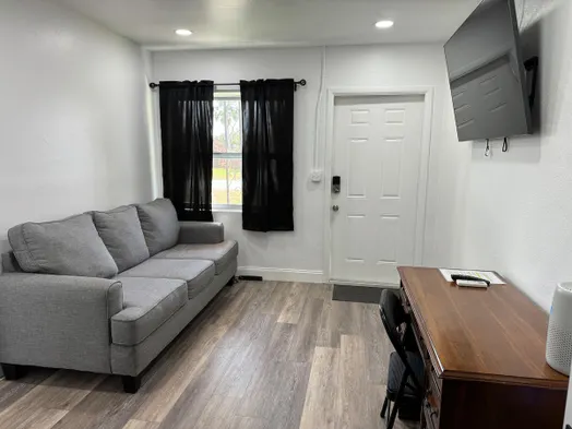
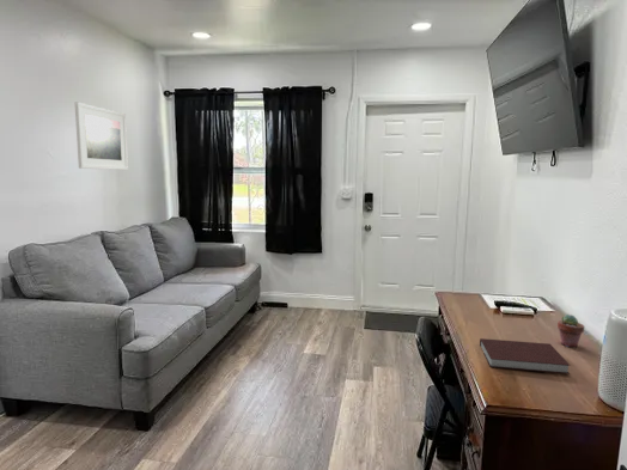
+ notebook [479,337,572,376]
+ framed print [74,100,129,171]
+ potted succulent [556,313,585,348]
